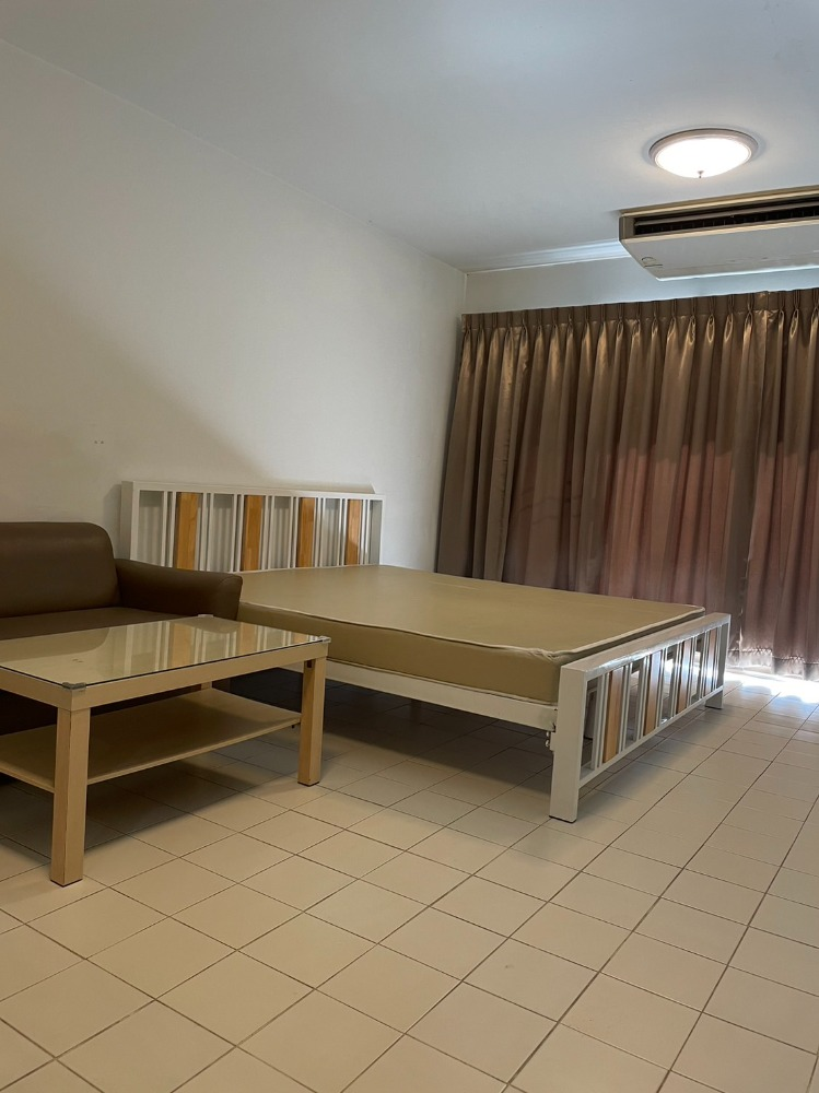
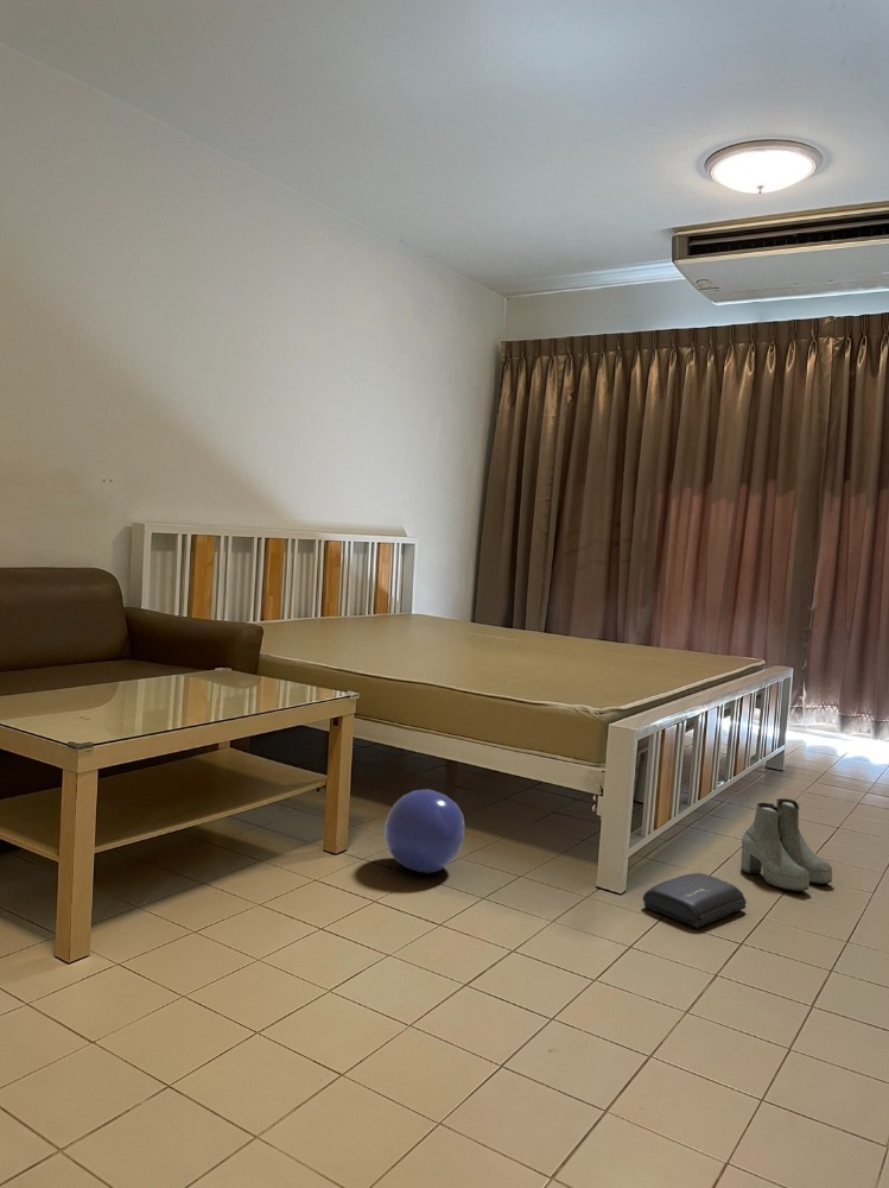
+ ball [383,788,465,874]
+ boots [739,797,833,892]
+ bag [642,872,748,929]
